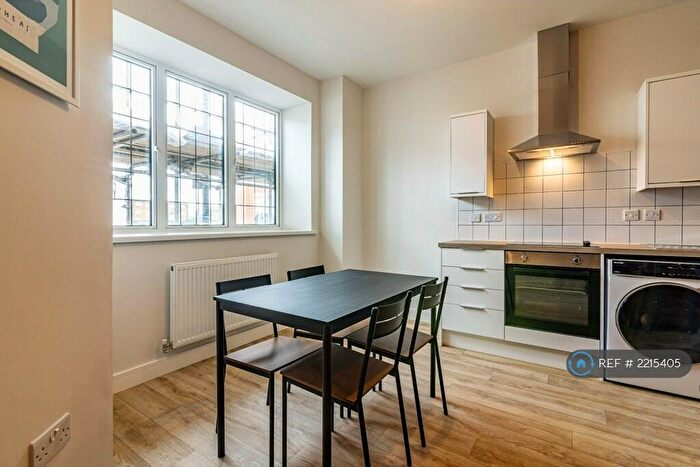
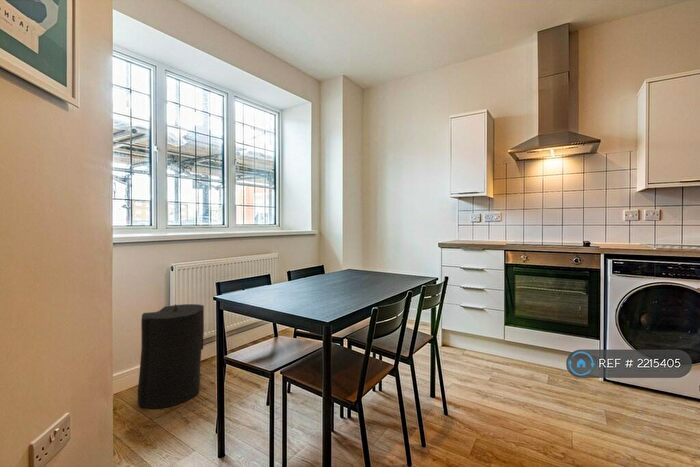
+ trash can [137,303,205,410]
